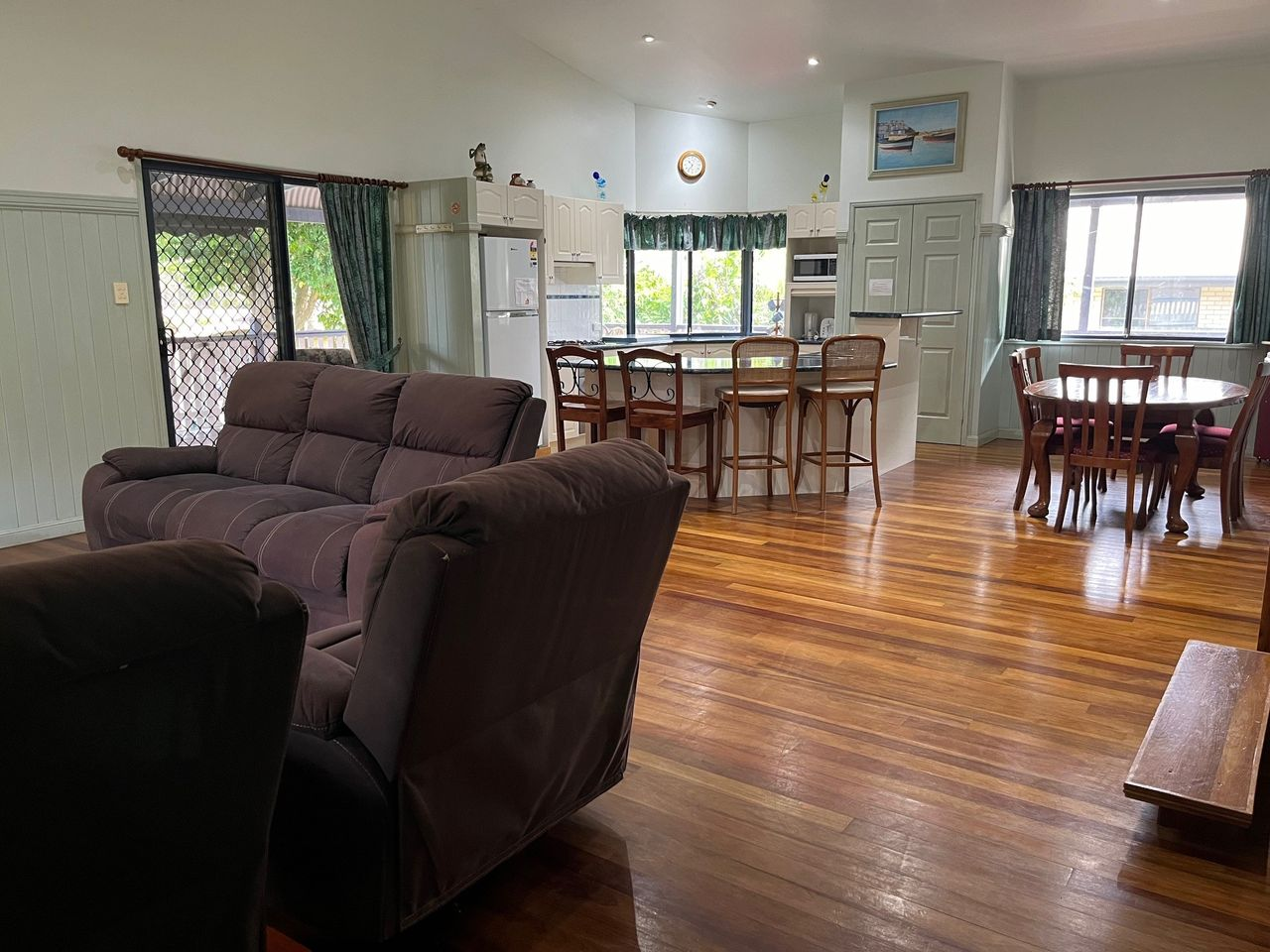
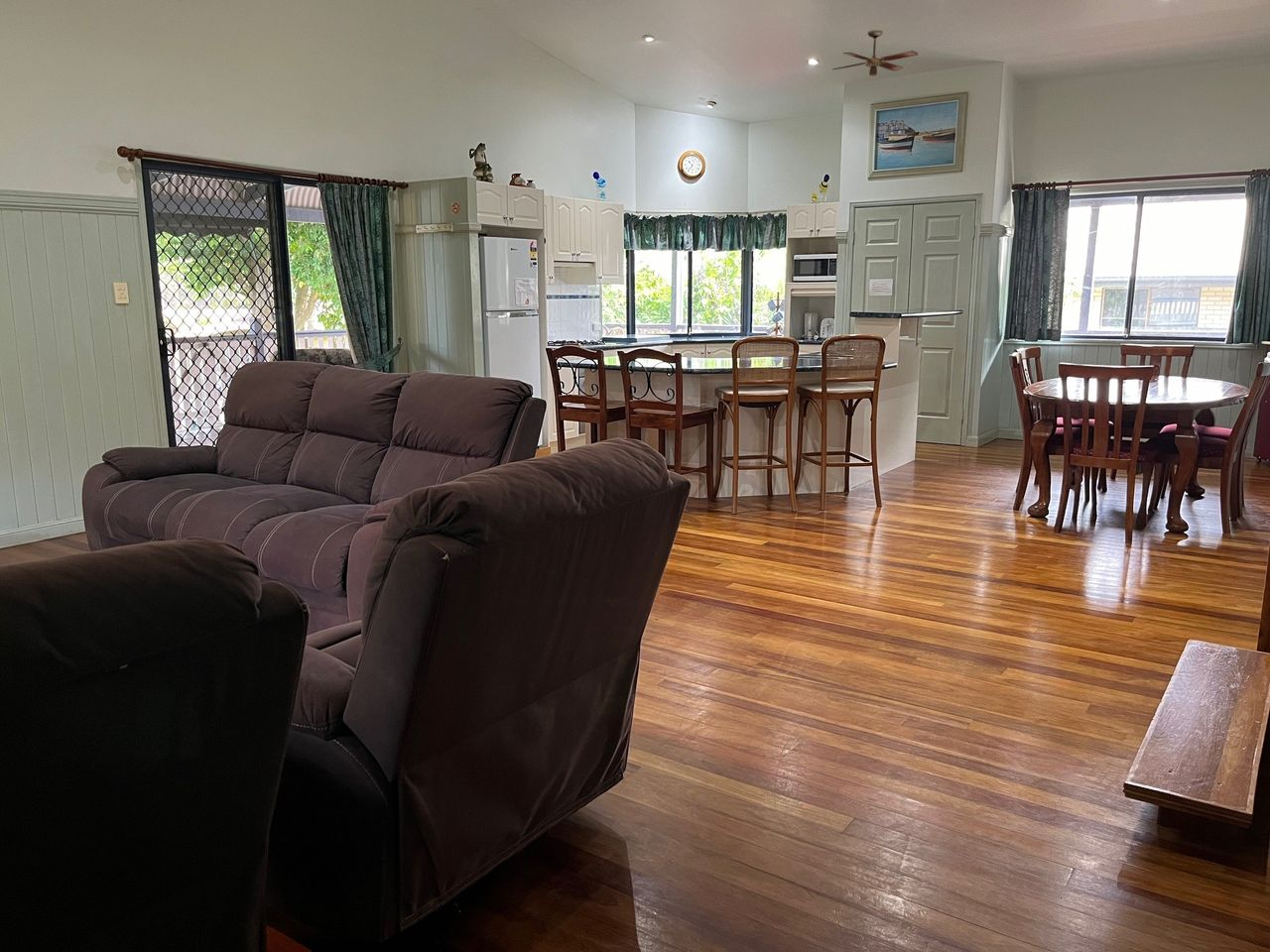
+ ceiling fan [831,29,919,77]
